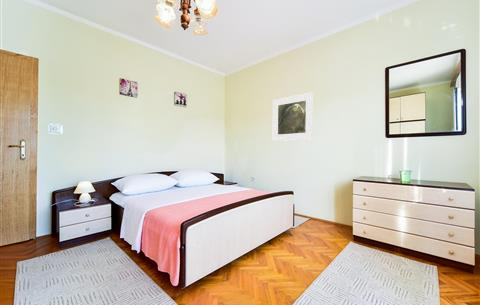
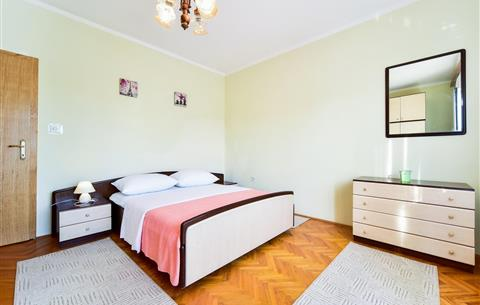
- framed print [272,91,314,142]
